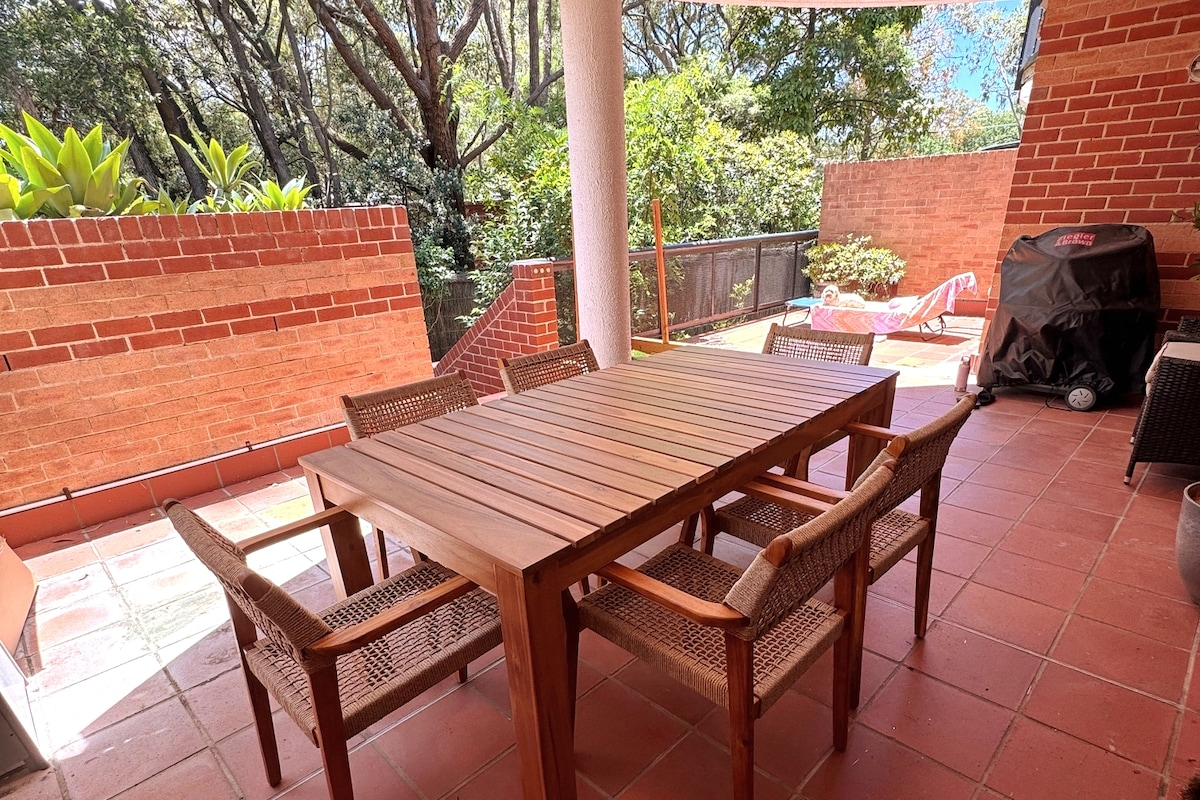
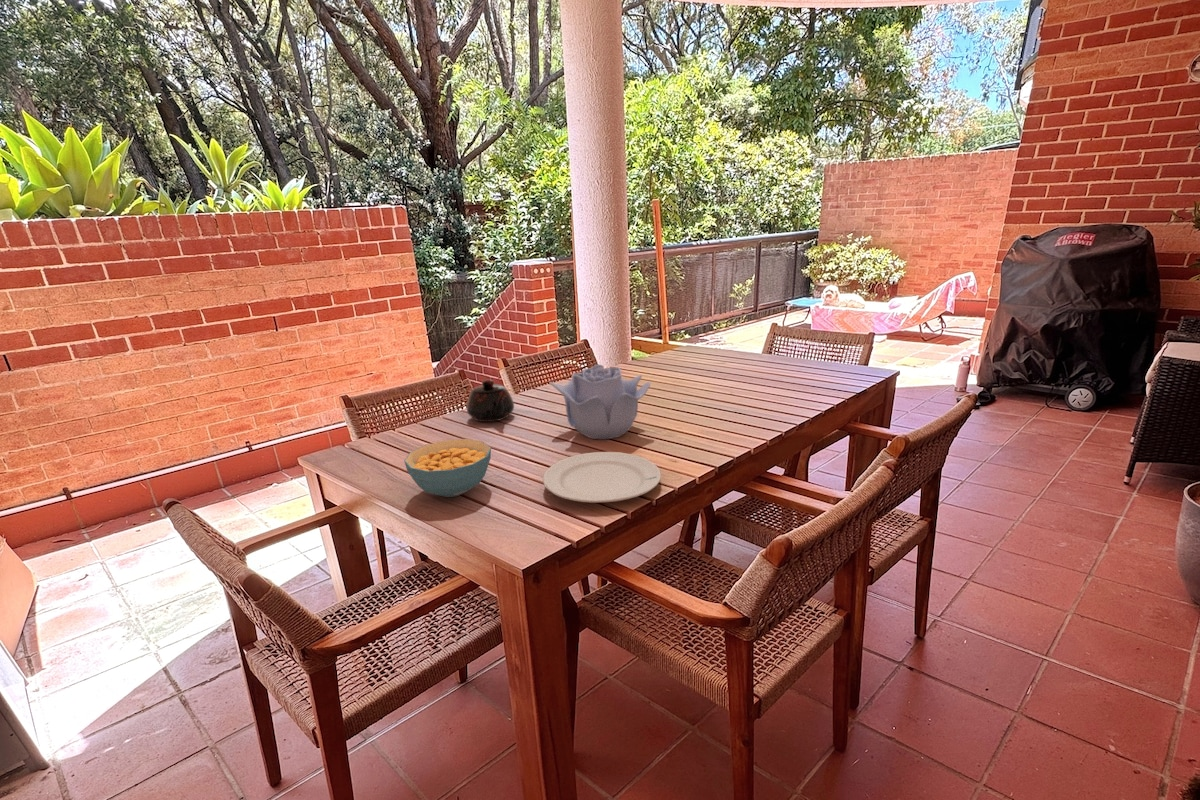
+ teapot [466,379,515,423]
+ cereal bowl [403,438,492,498]
+ chinaware [542,451,662,504]
+ decorative bowl [549,364,651,440]
